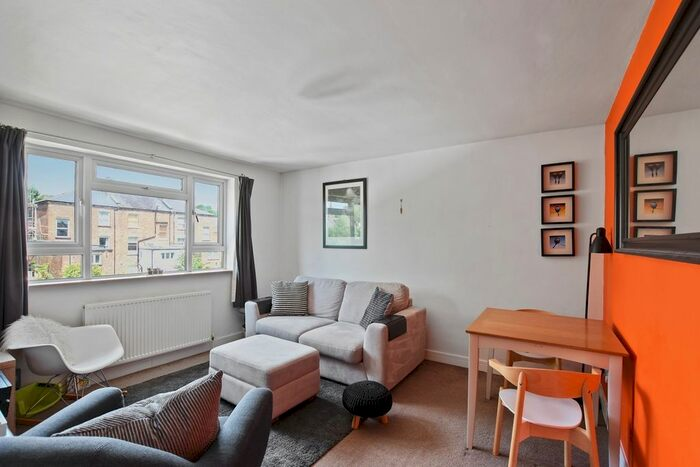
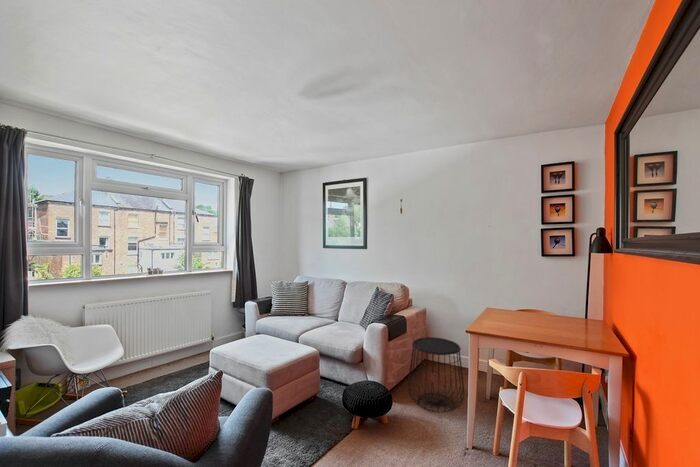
+ side table [407,336,465,413]
